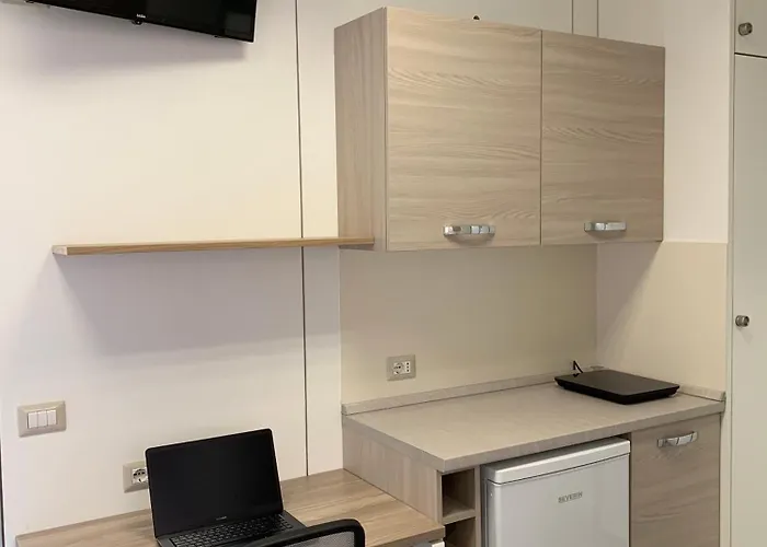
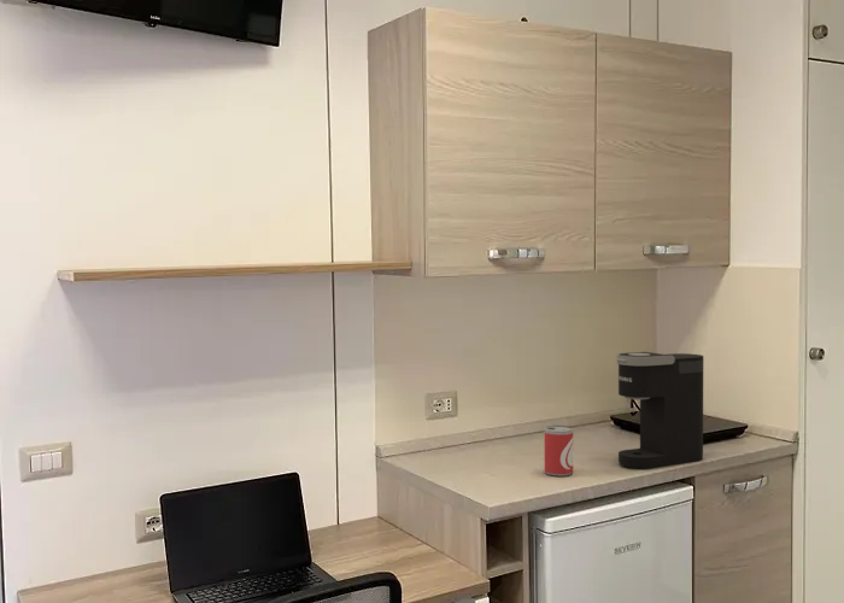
+ beer can [543,425,574,478]
+ coffee maker [615,351,704,469]
